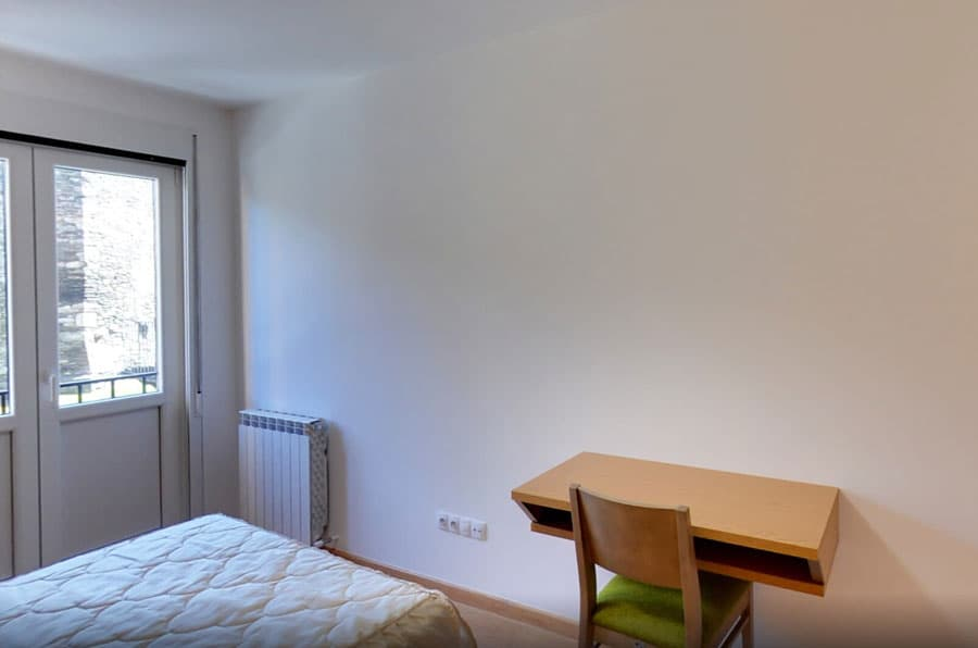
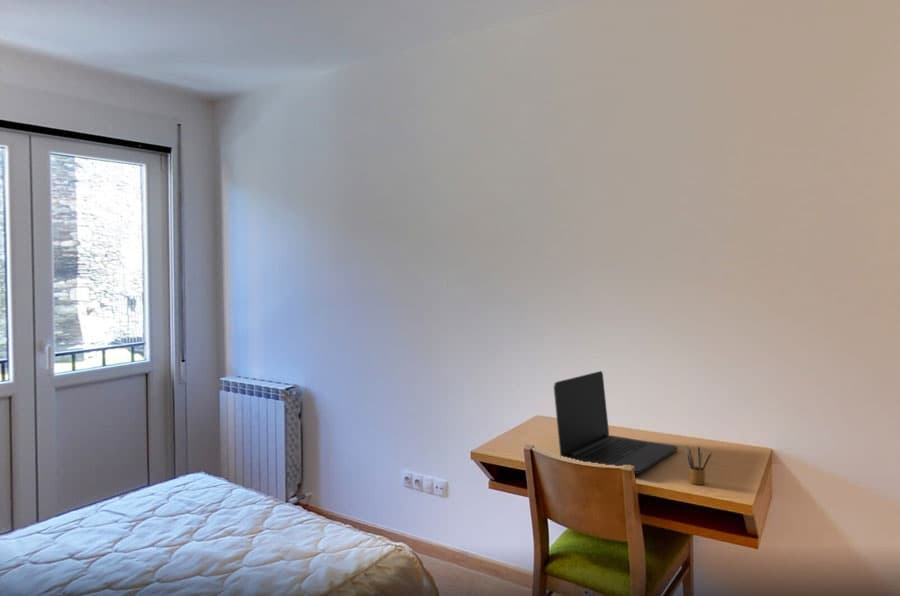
+ pencil box [685,445,713,486]
+ laptop [553,370,679,475]
